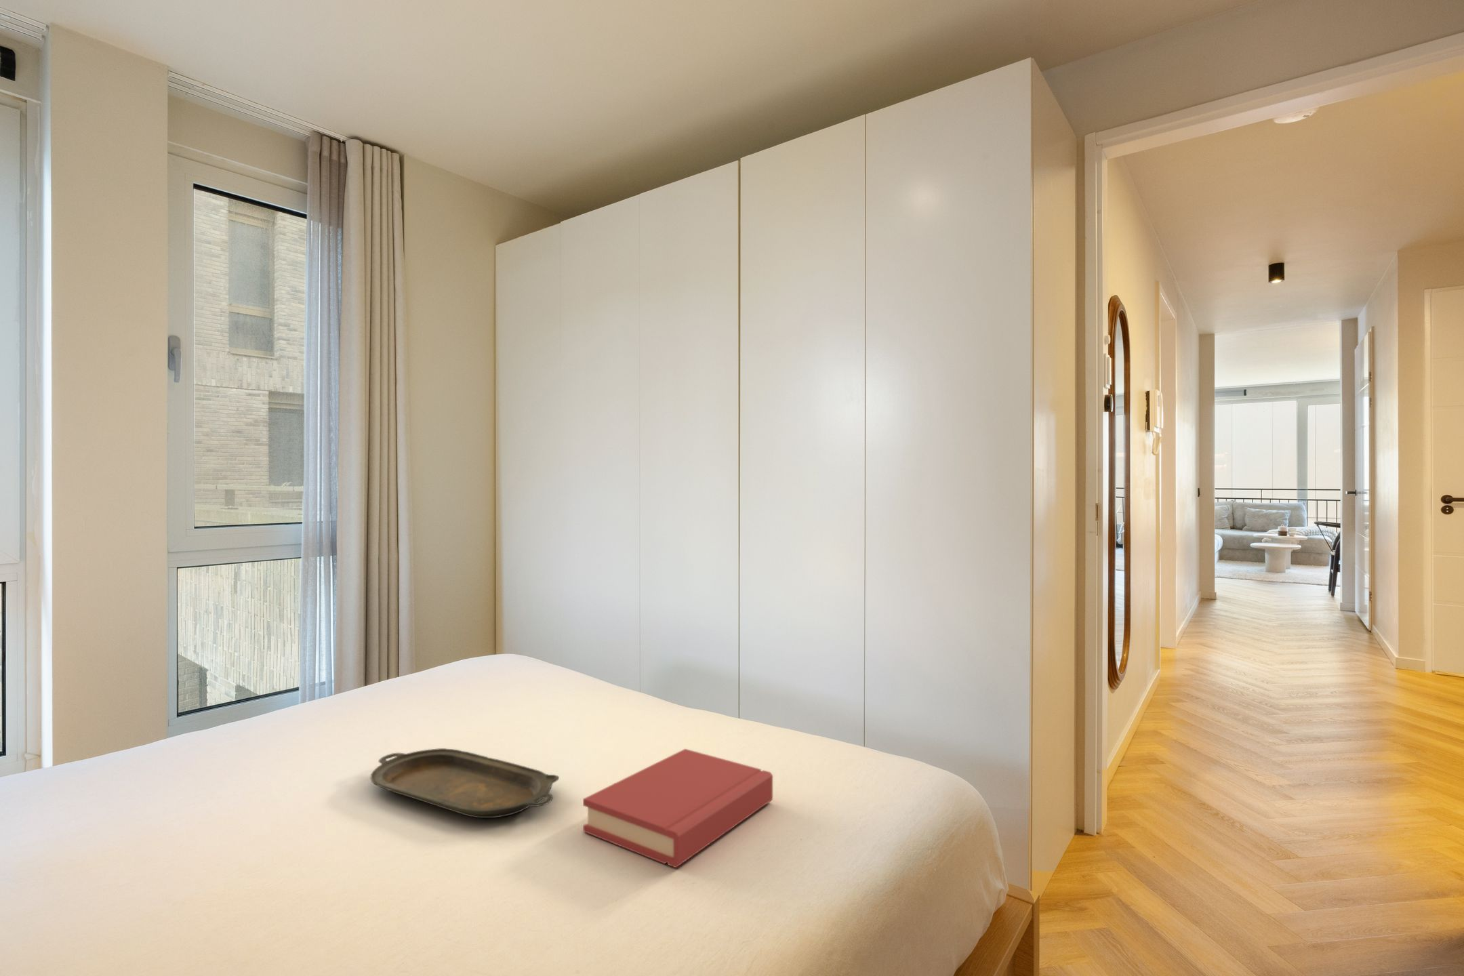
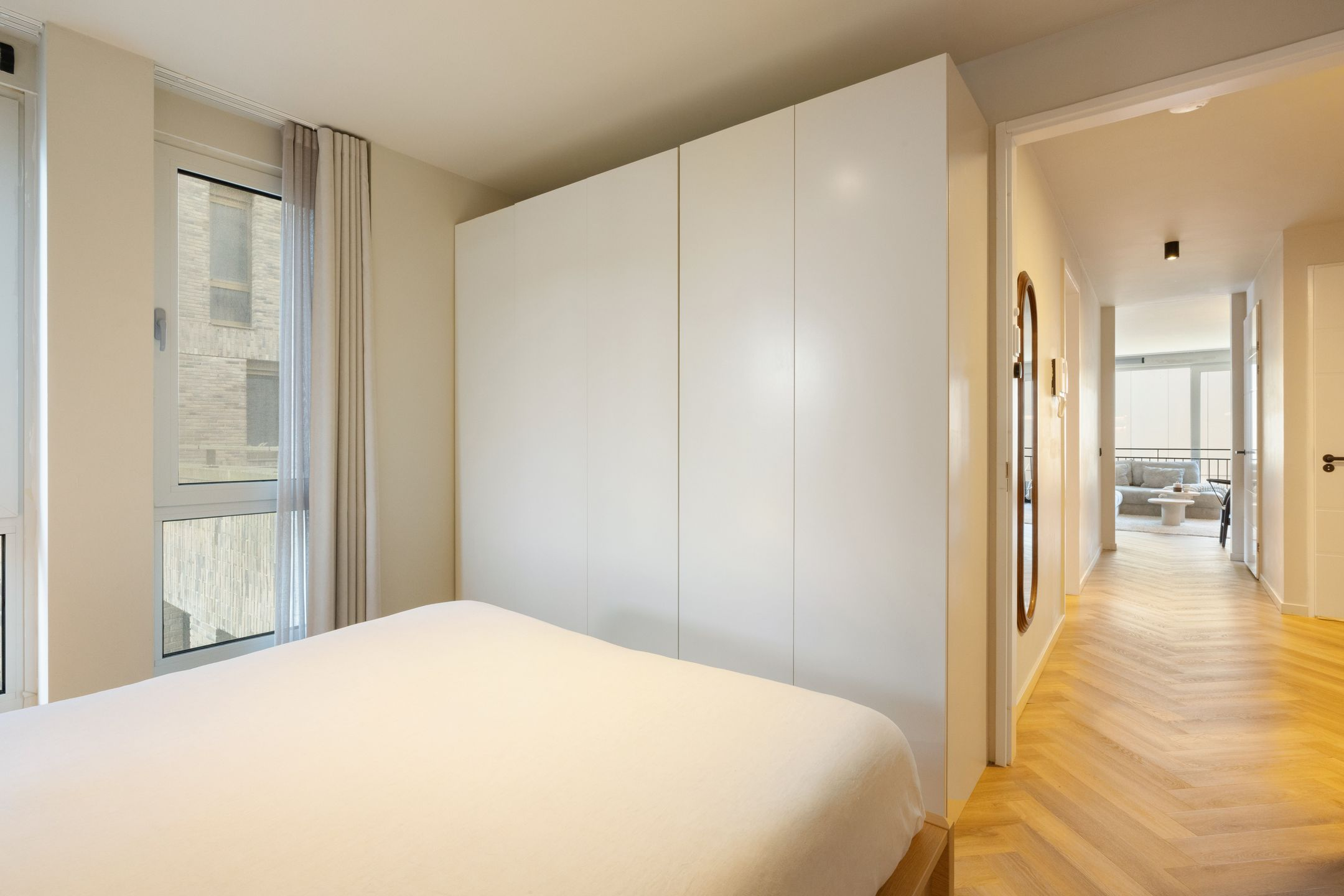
- serving tray [369,747,560,819]
- hardback book [582,748,773,869]
